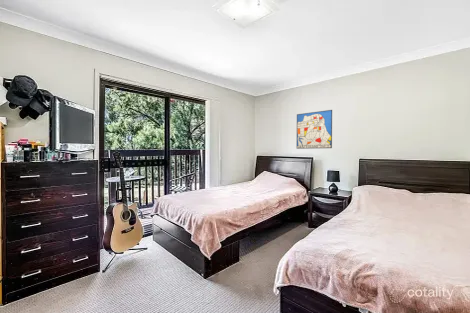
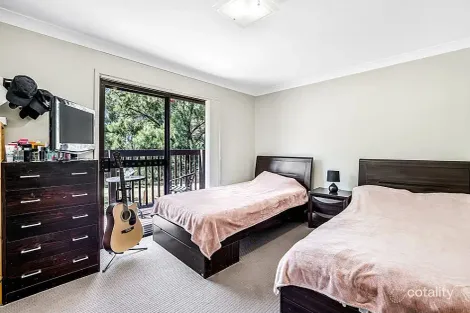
- wall art [296,109,333,150]
